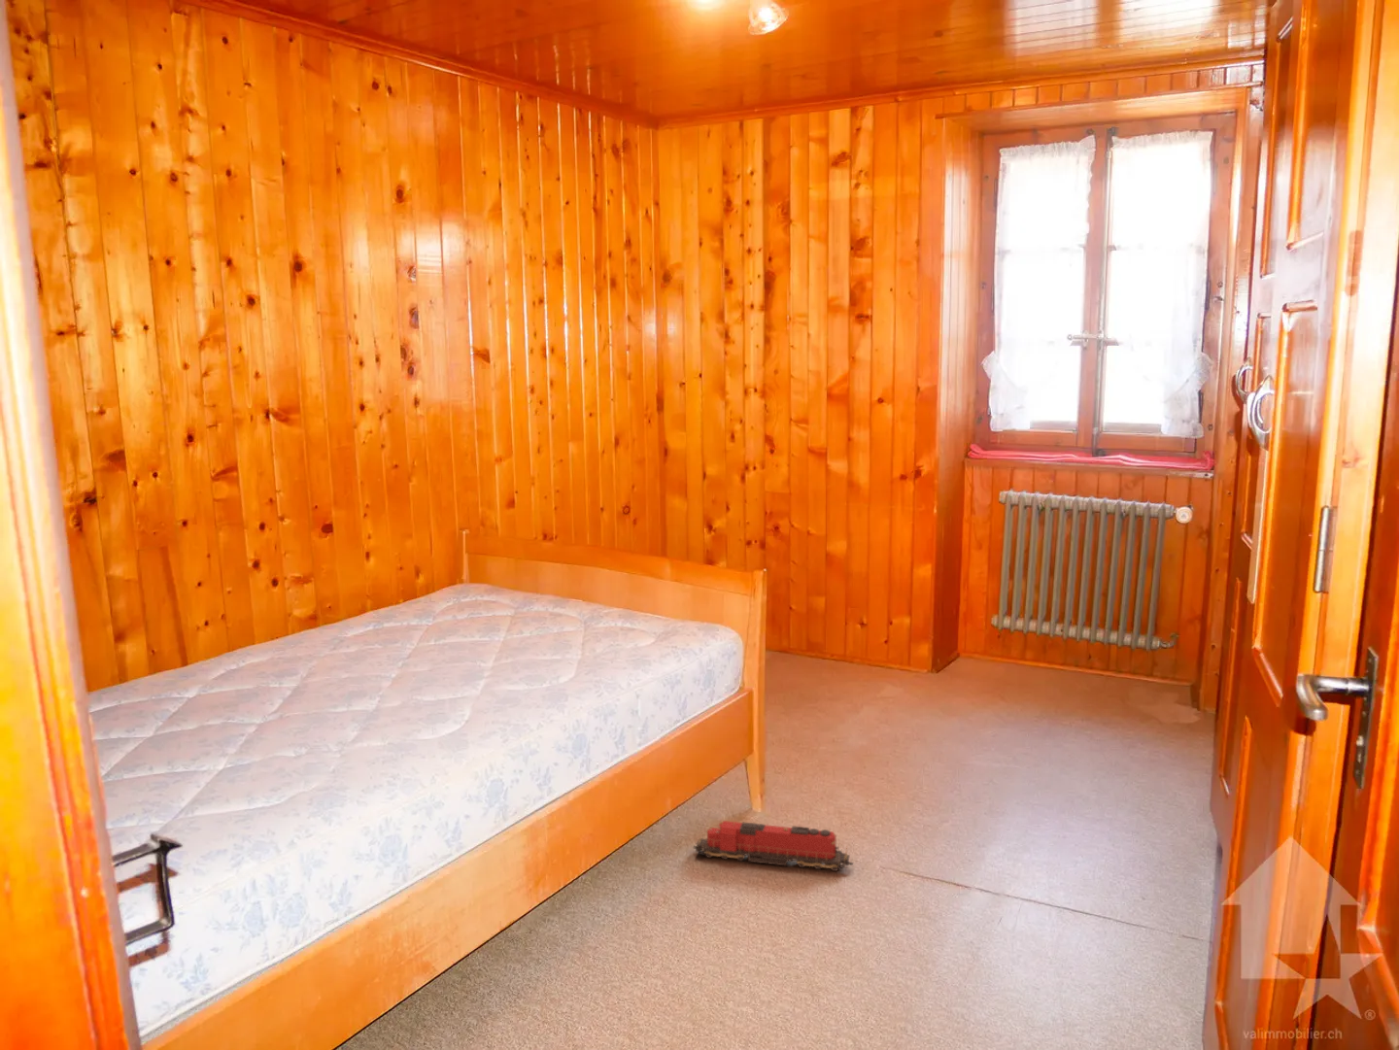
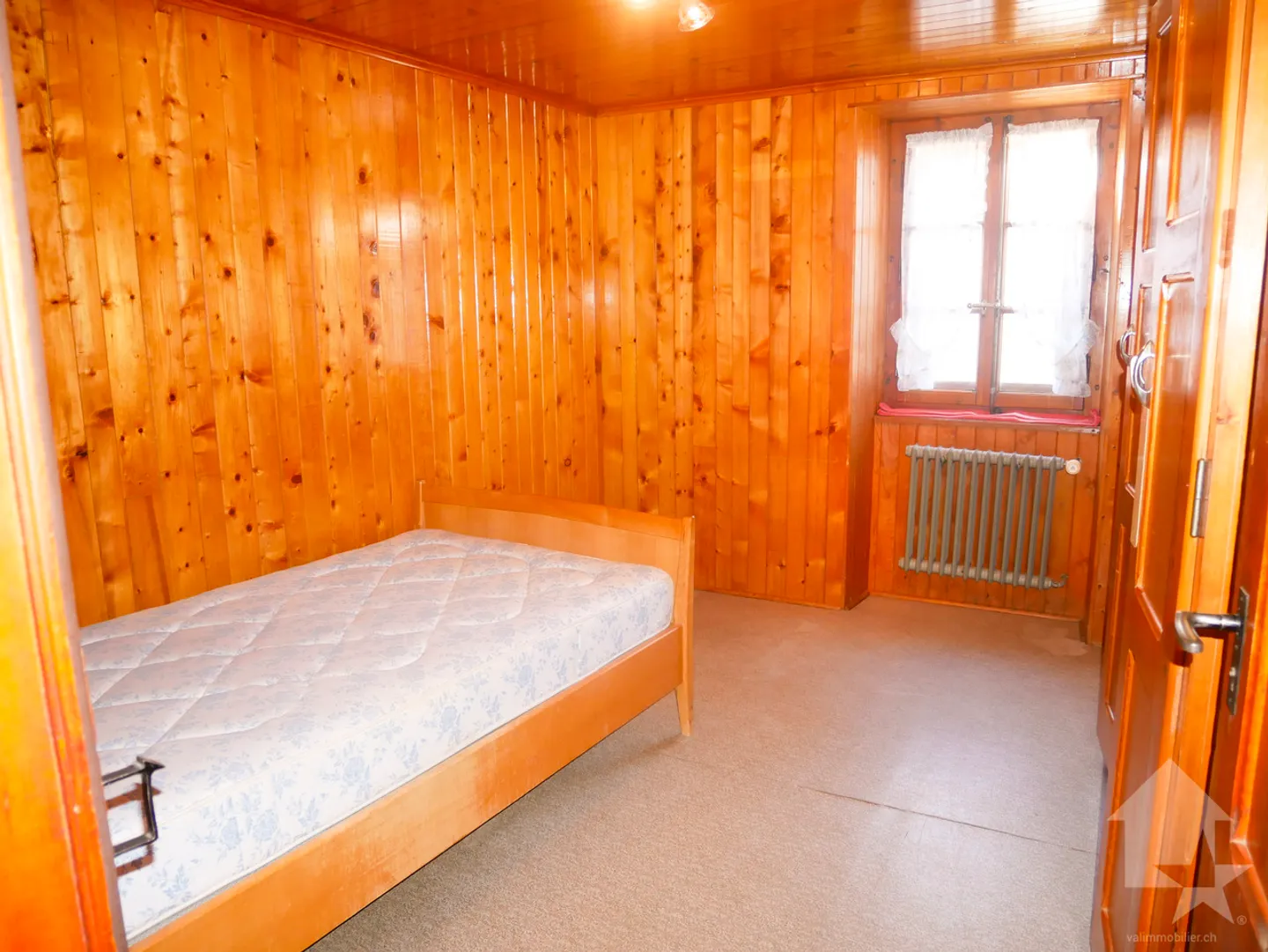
- toy train [693,819,854,872]
